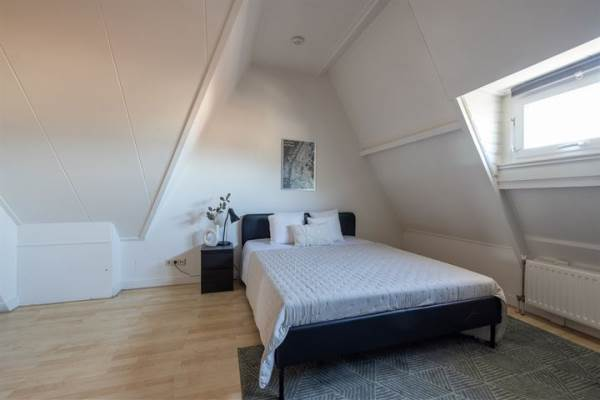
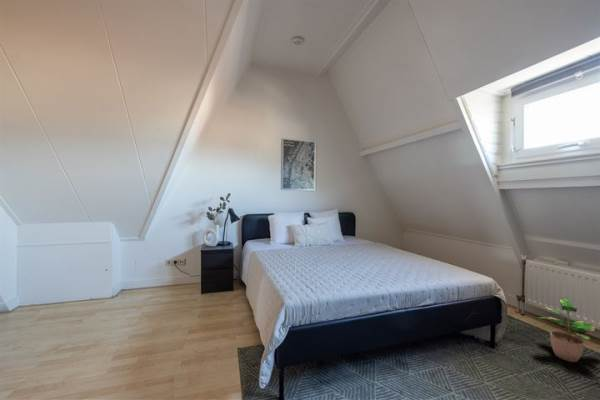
+ potted plant [536,298,598,363]
